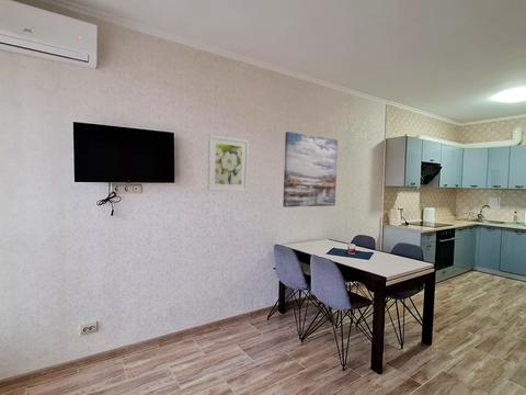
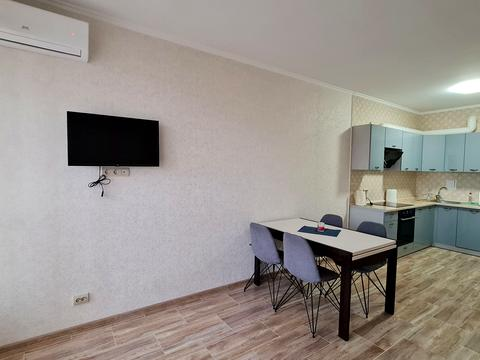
- wall art [282,131,339,208]
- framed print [207,134,250,193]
